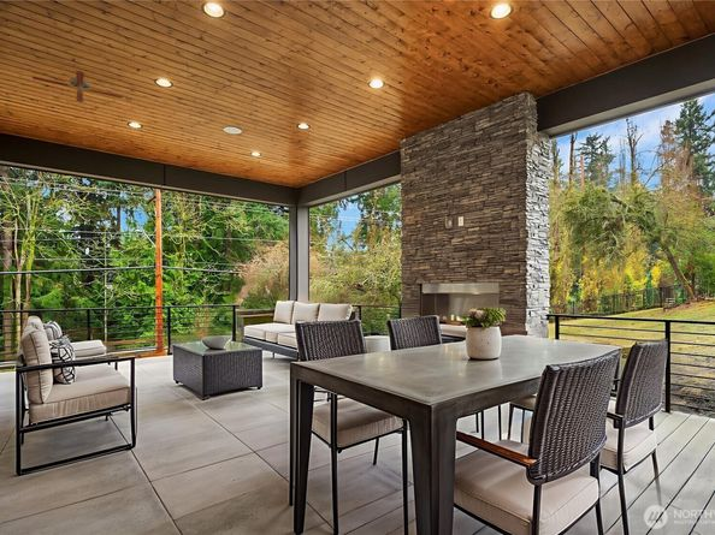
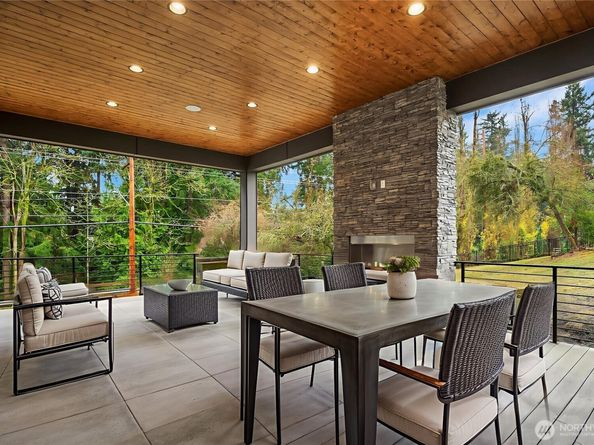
- ceiling fan [31,70,124,106]
